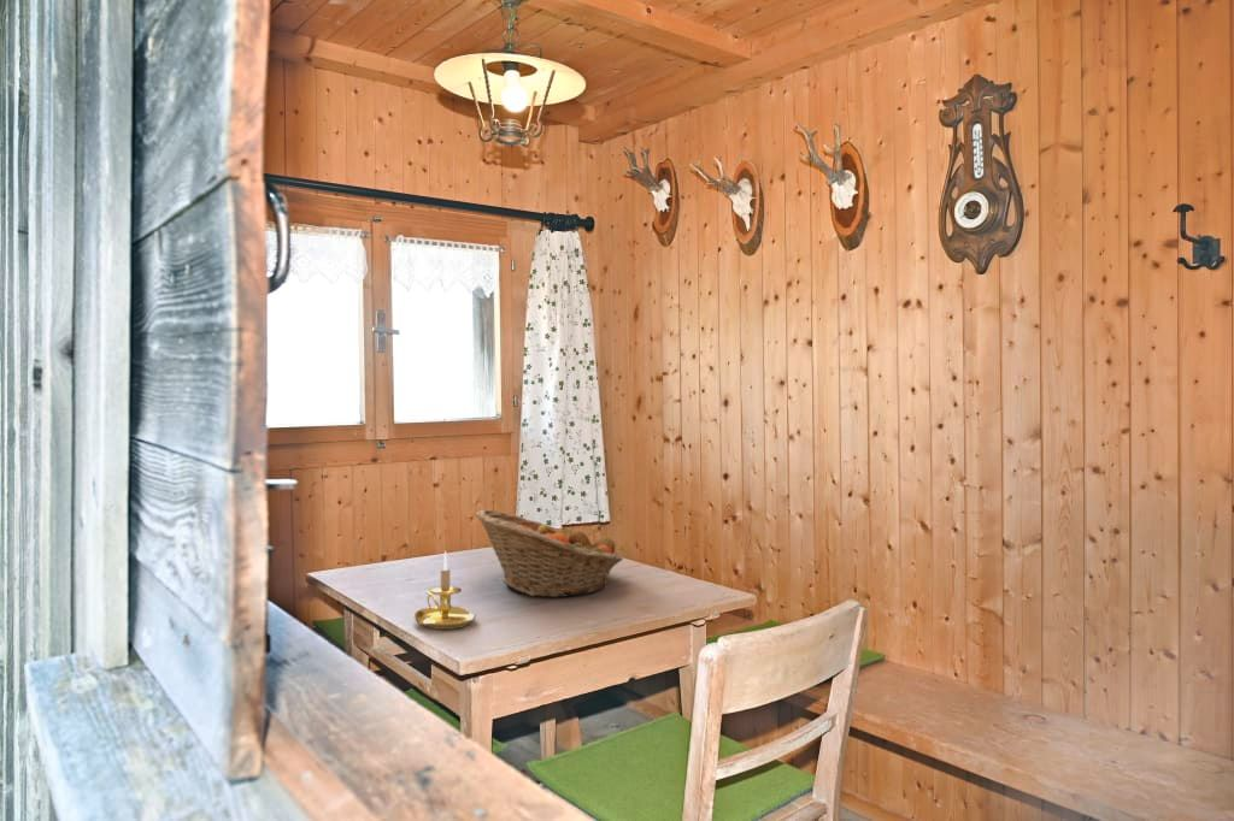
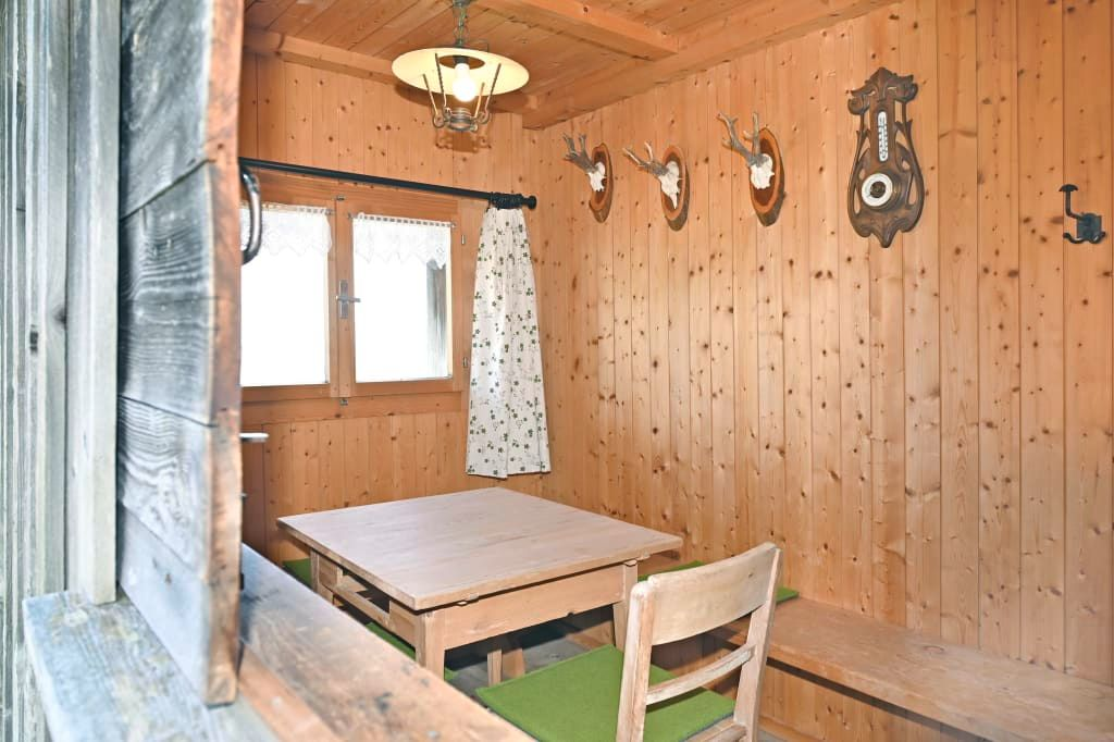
- fruit basket [475,508,623,598]
- candle holder [413,550,477,631]
